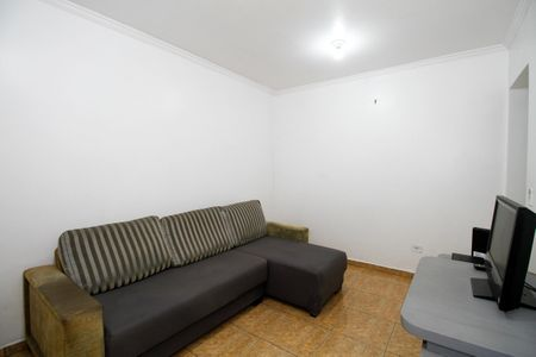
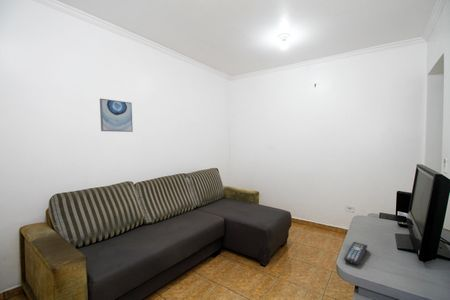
+ remote control [343,241,368,266]
+ wall art [99,98,134,133]
